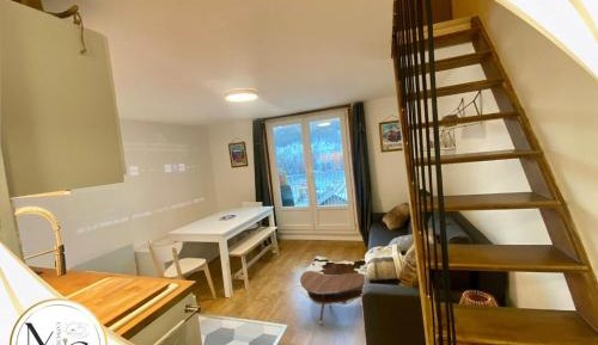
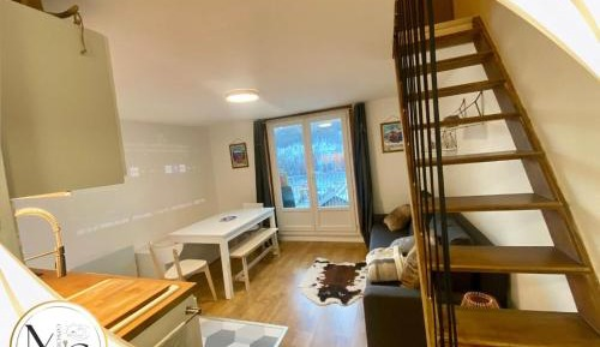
- side table [299,270,366,326]
